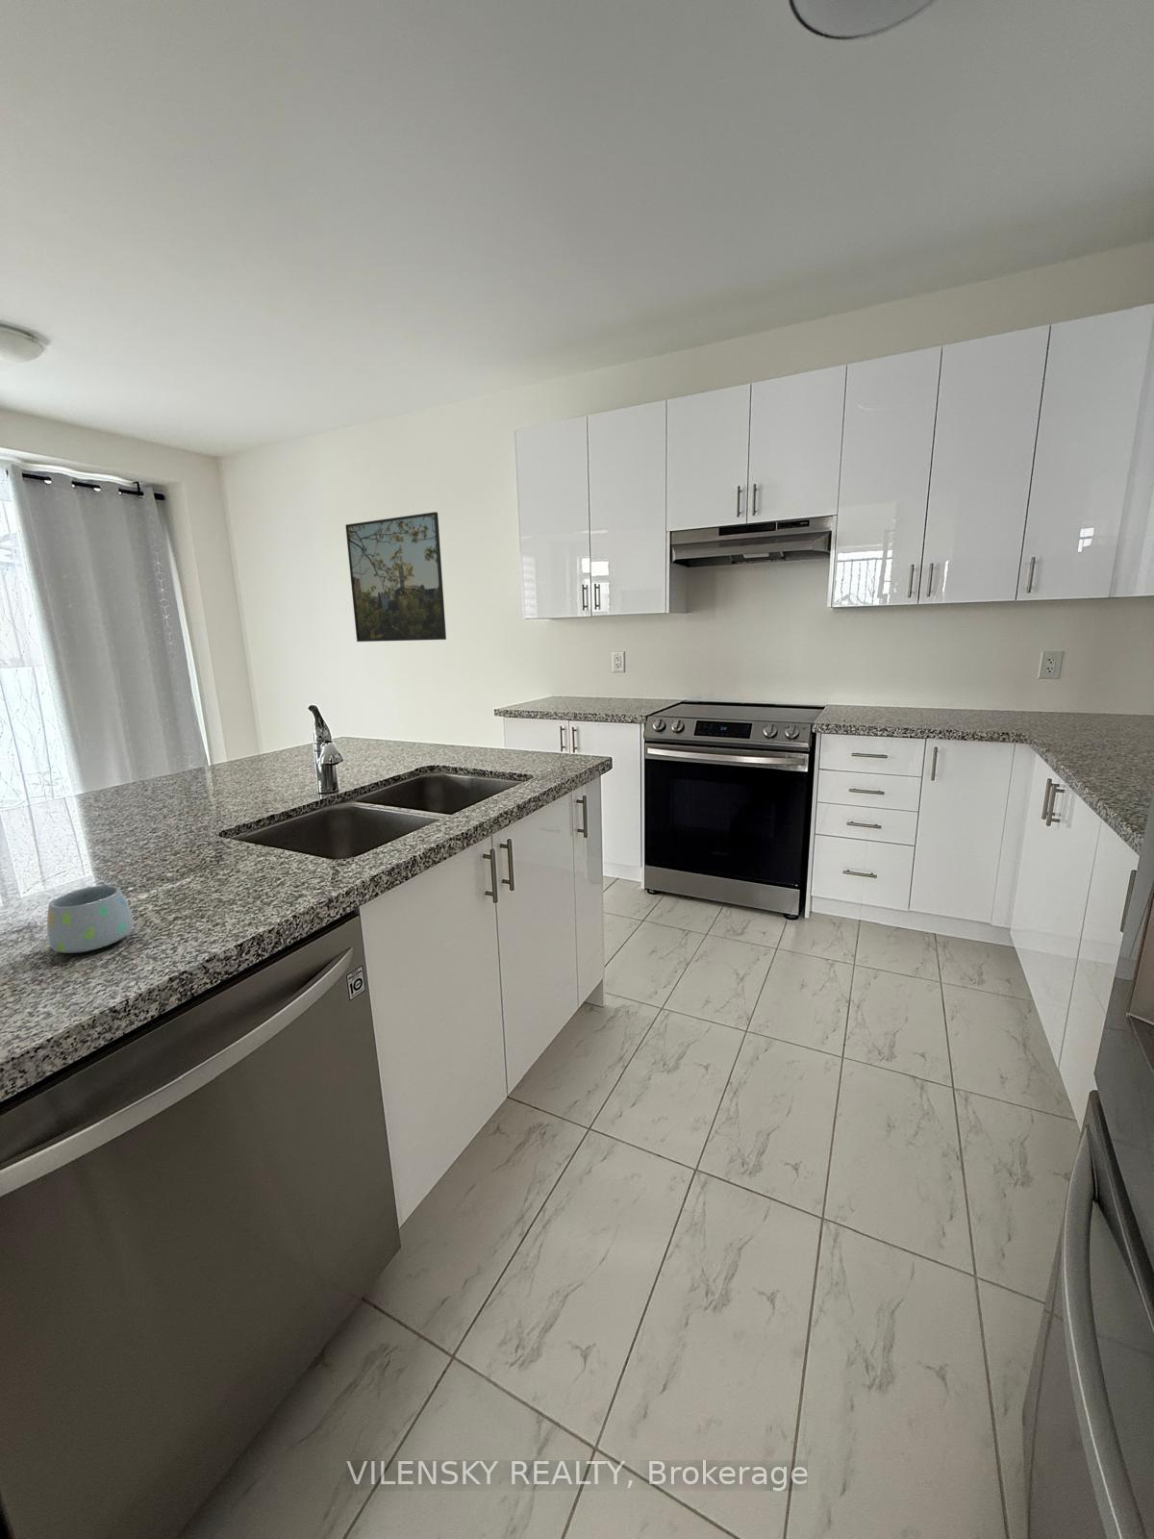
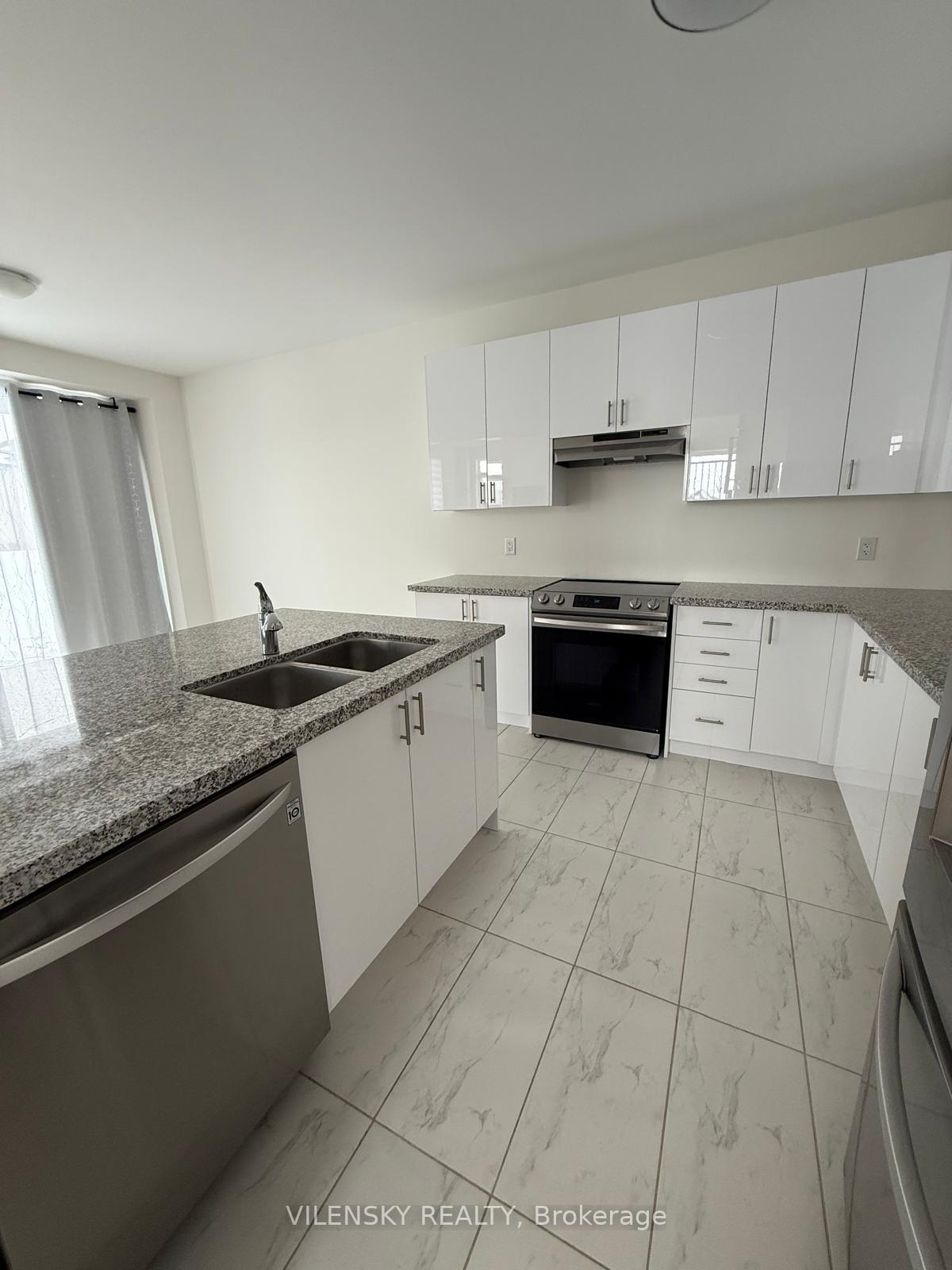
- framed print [344,510,447,642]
- mug [46,885,133,954]
